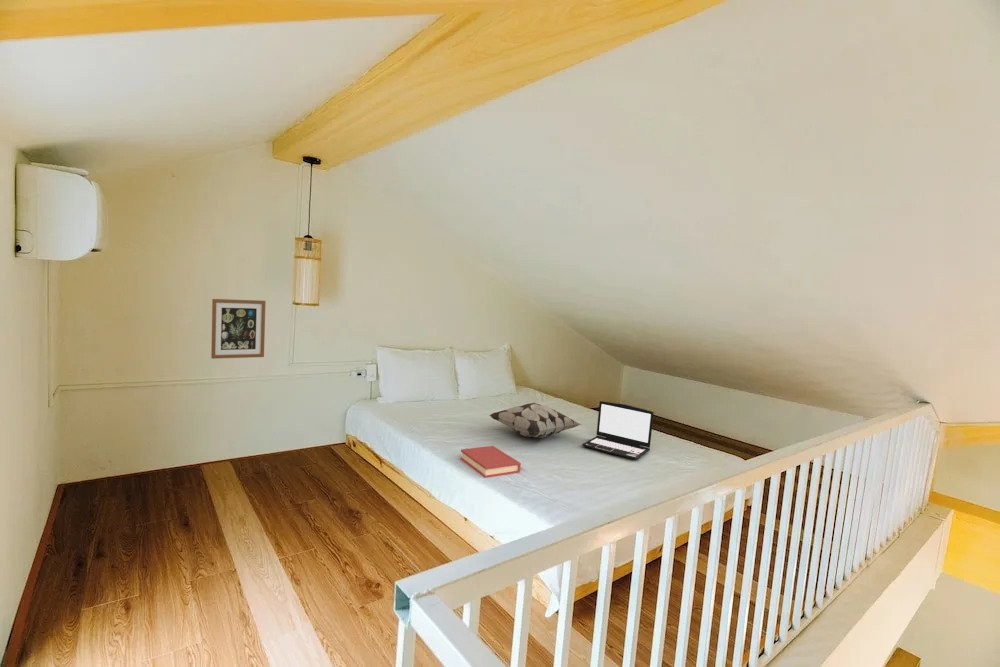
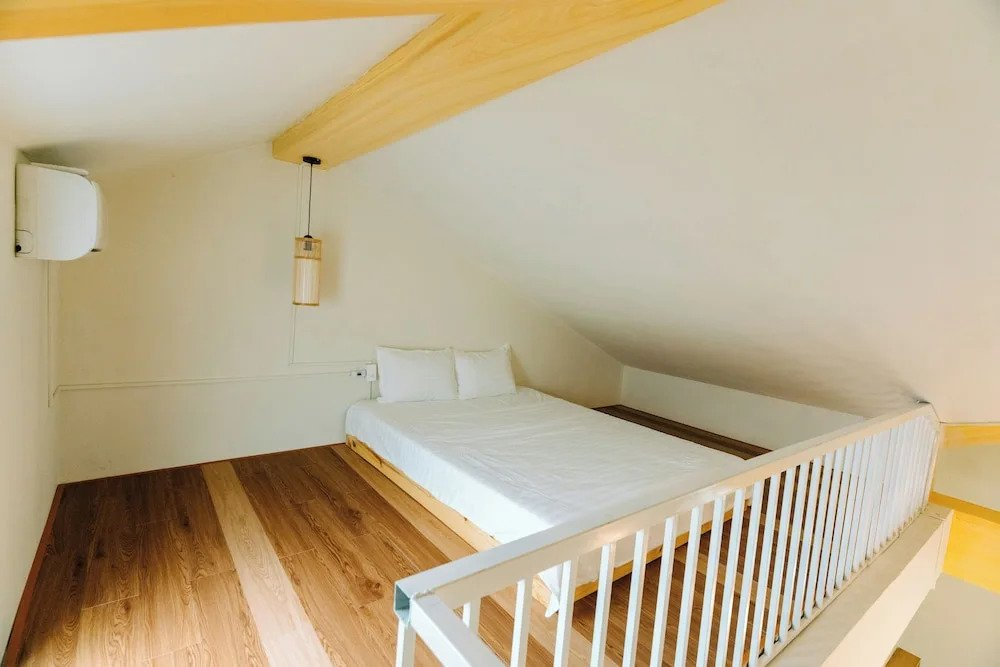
- laptop [581,400,655,461]
- hardback book [459,445,522,479]
- wall art [210,298,267,360]
- decorative pillow [488,402,583,439]
